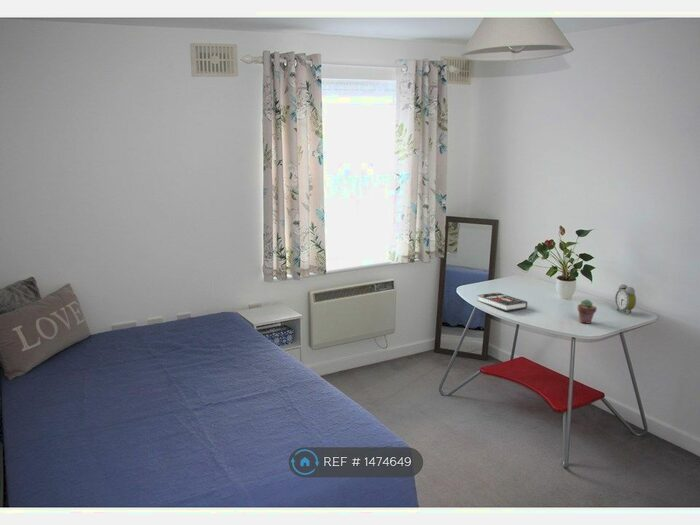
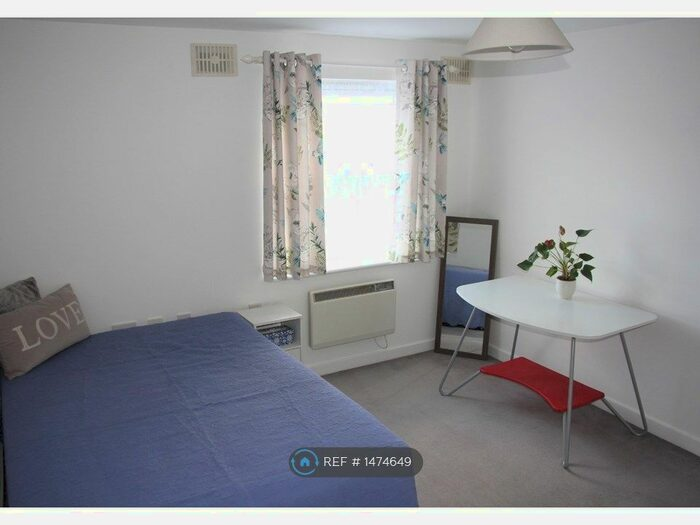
- alarm clock [614,283,637,316]
- potted succulent [577,298,598,325]
- book [476,292,528,312]
